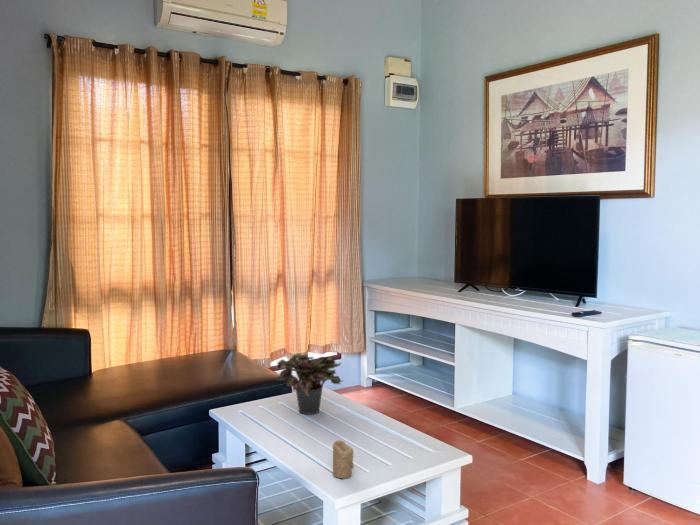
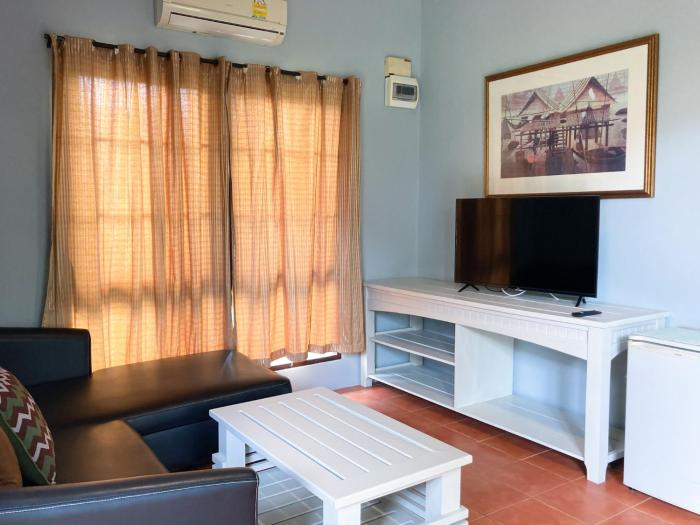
- candle [332,439,355,479]
- potted plant [275,353,343,415]
